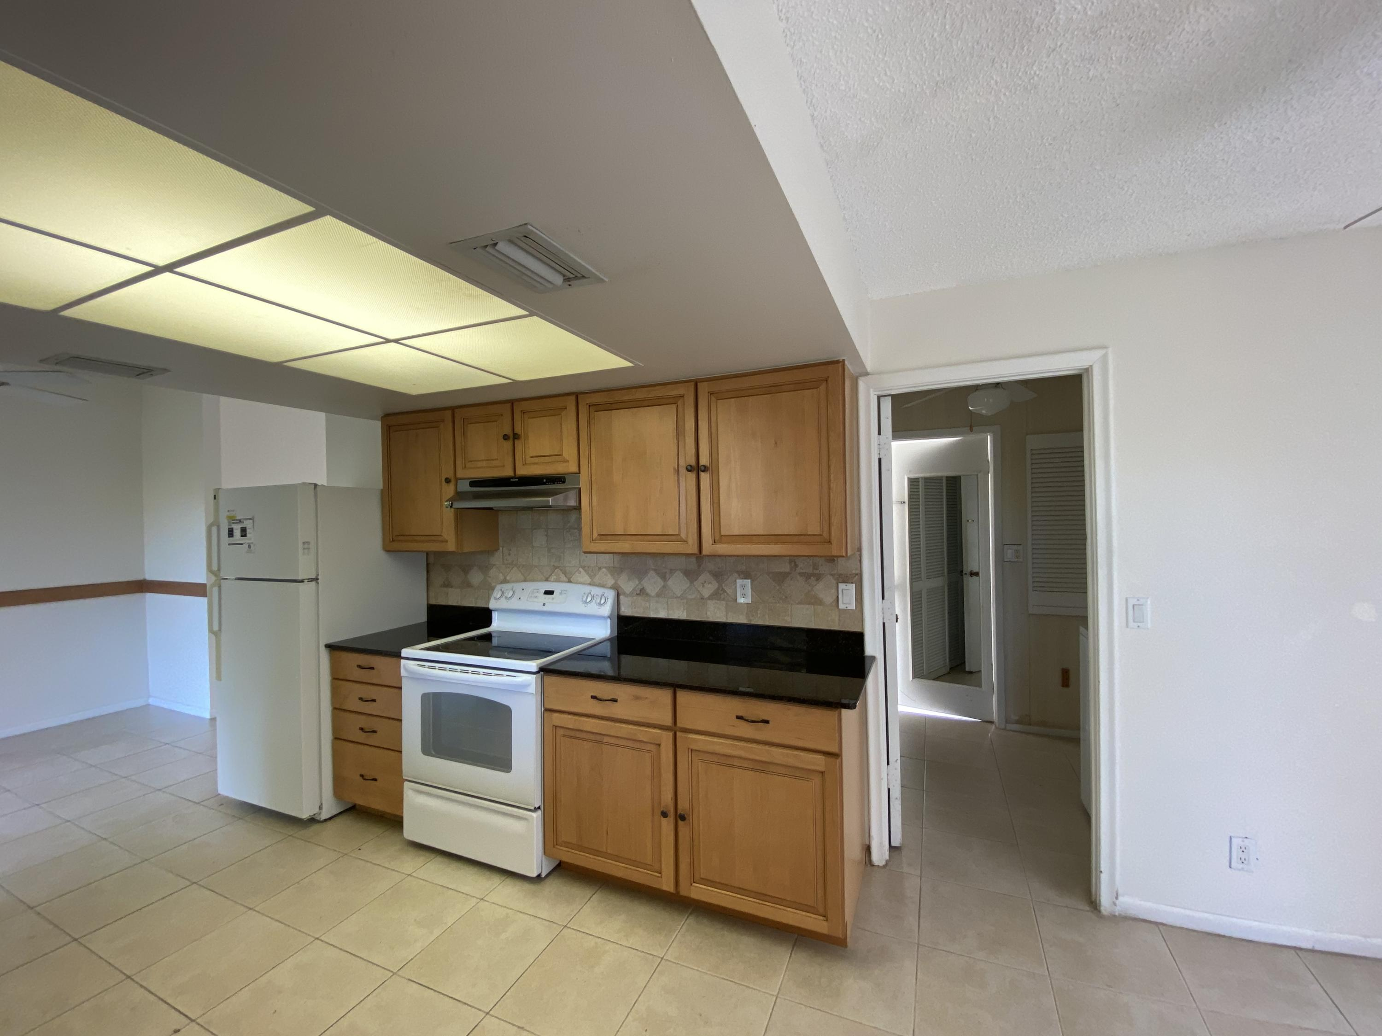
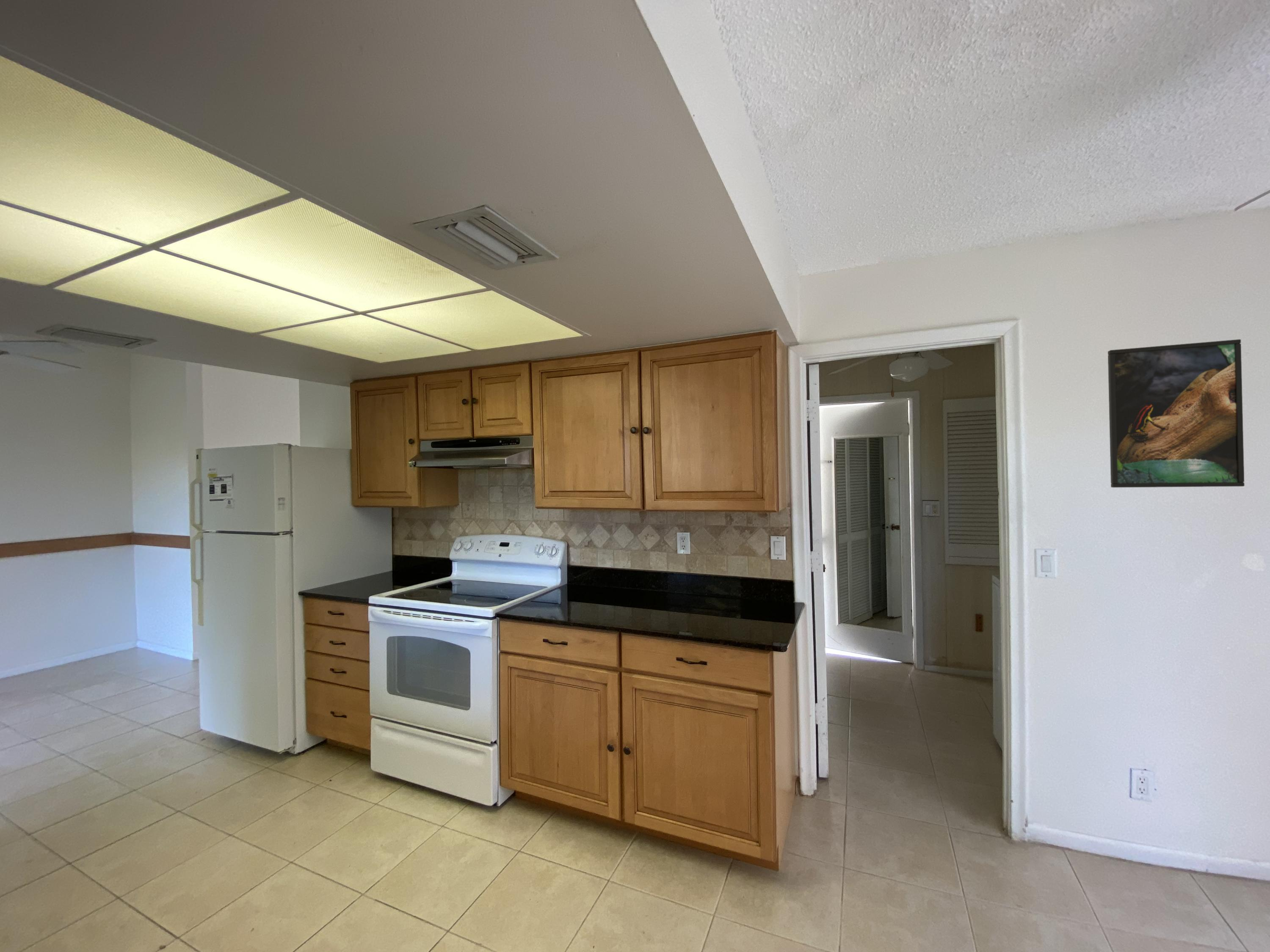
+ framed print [1107,339,1245,488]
